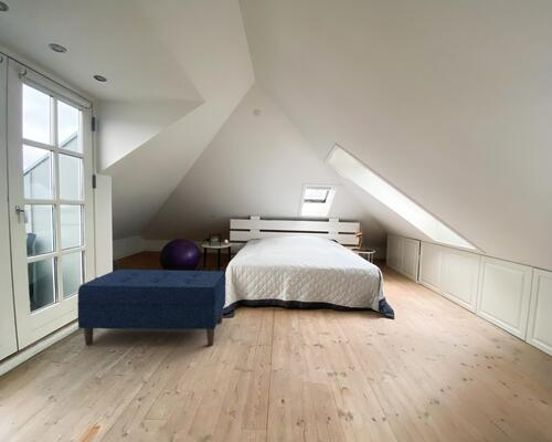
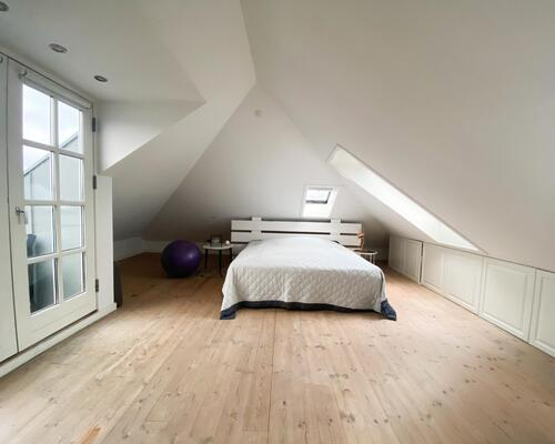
- bench [76,269,227,347]
